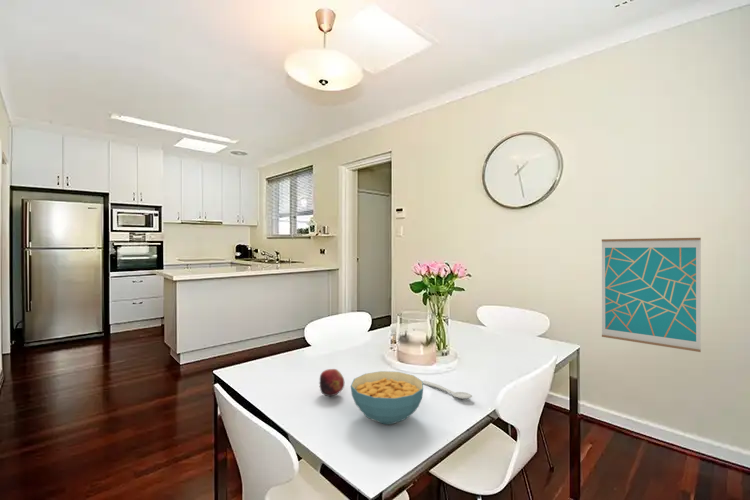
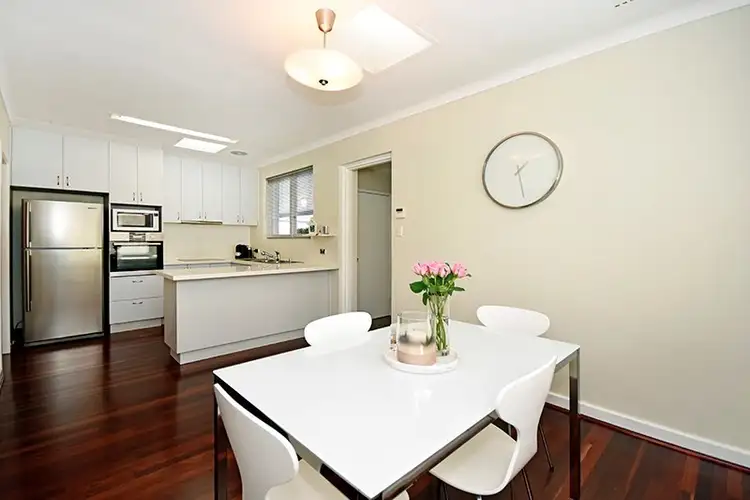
- cereal bowl [350,370,424,425]
- wall art [601,237,702,353]
- spoon [422,379,473,400]
- fruit [318,368,345,397]
